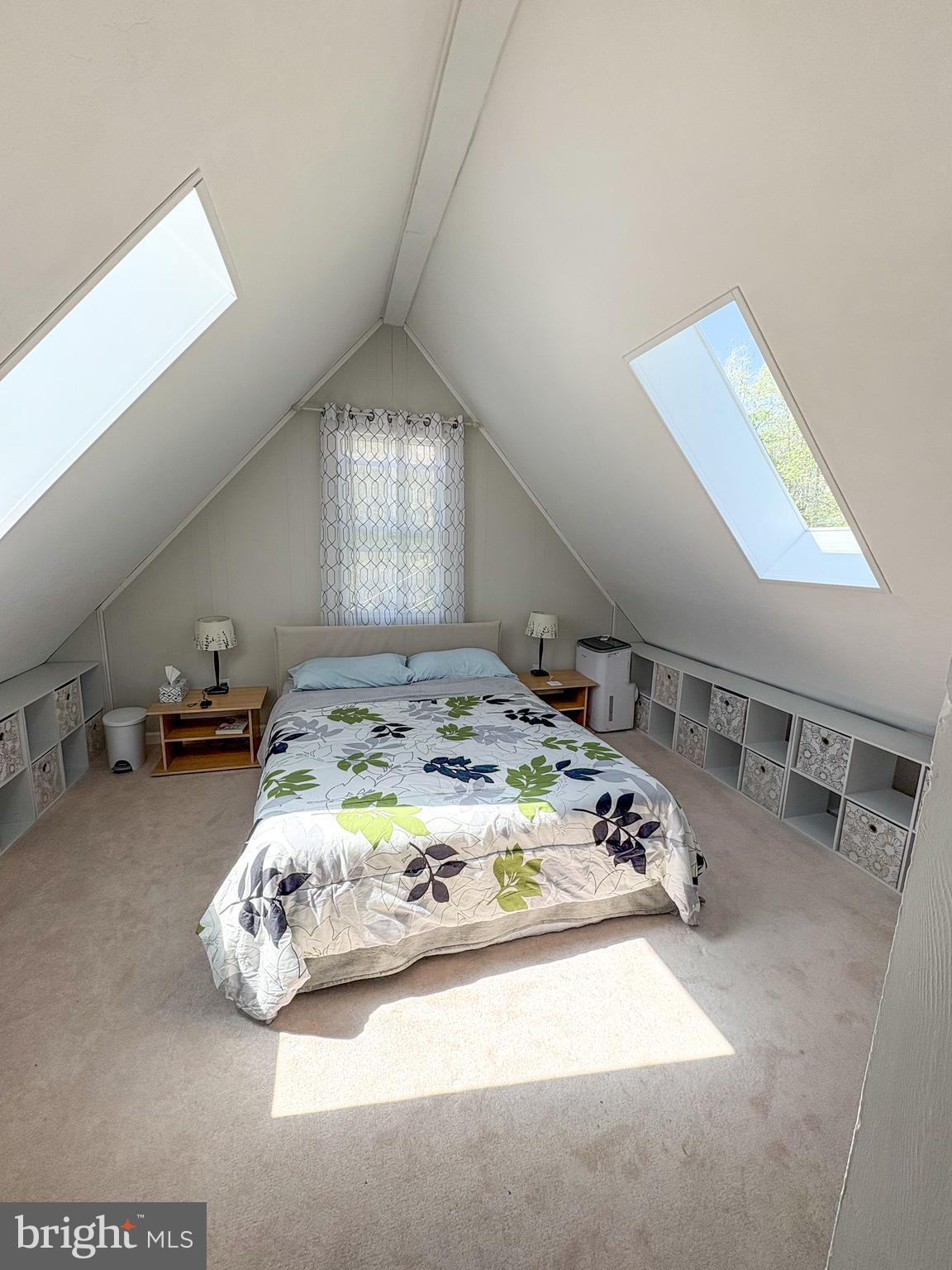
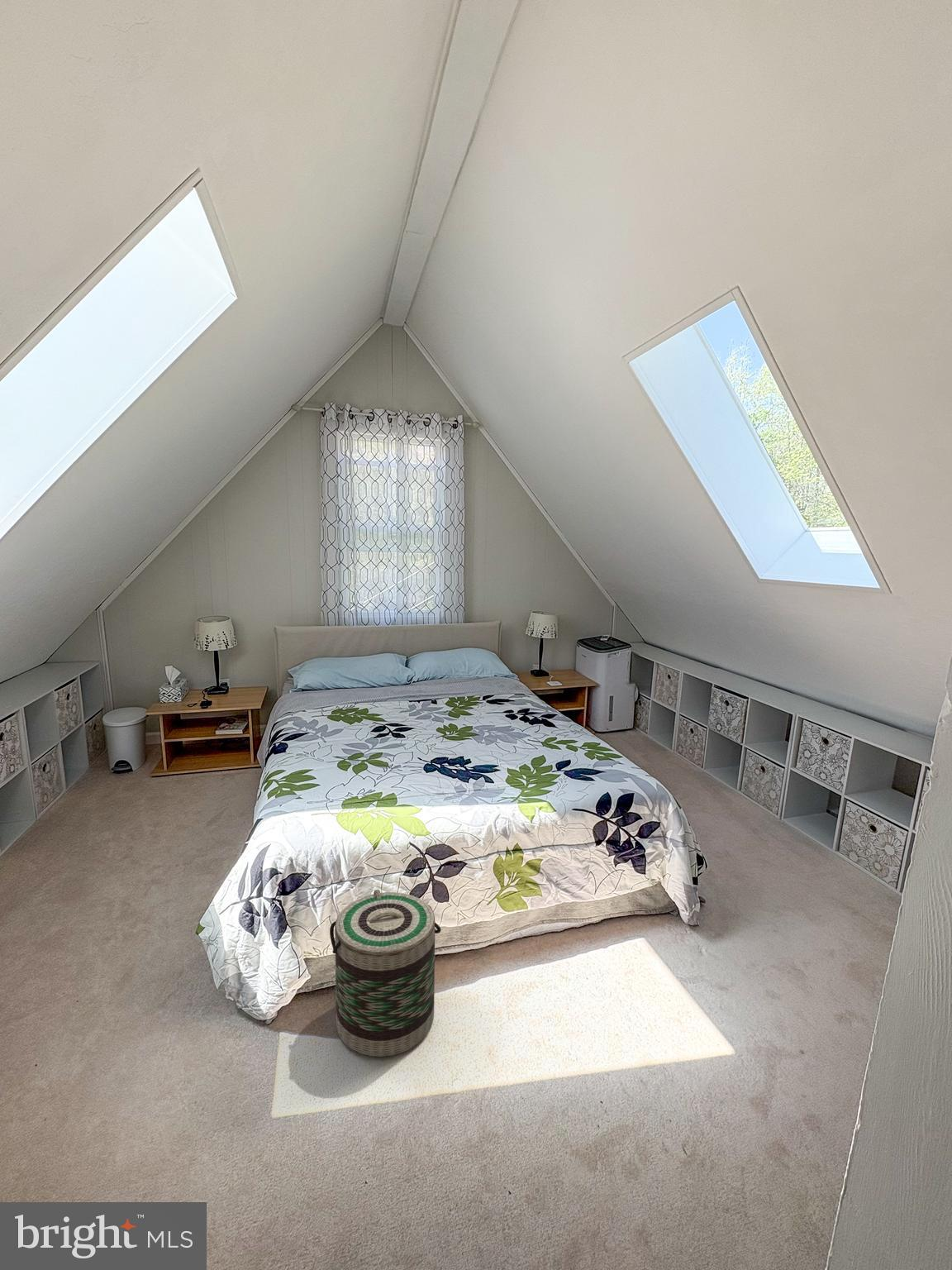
+ basket [329,889,442,1058]
